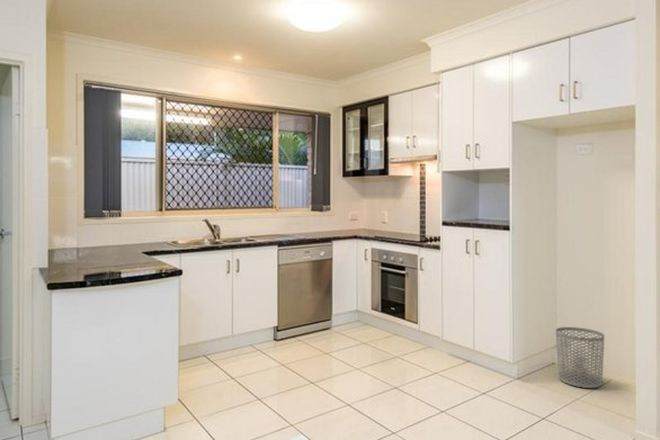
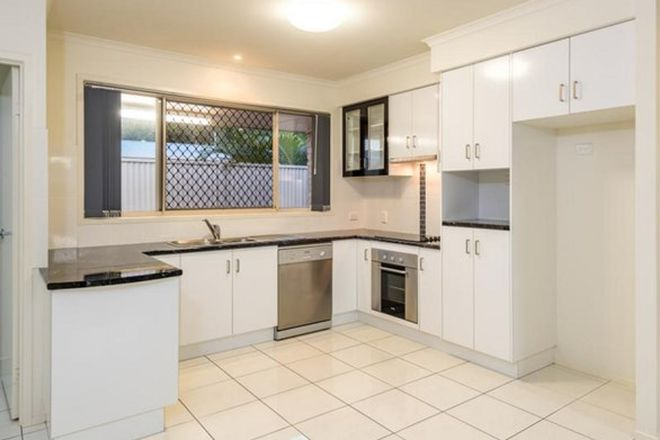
- waste bin [555,326,605,389]
